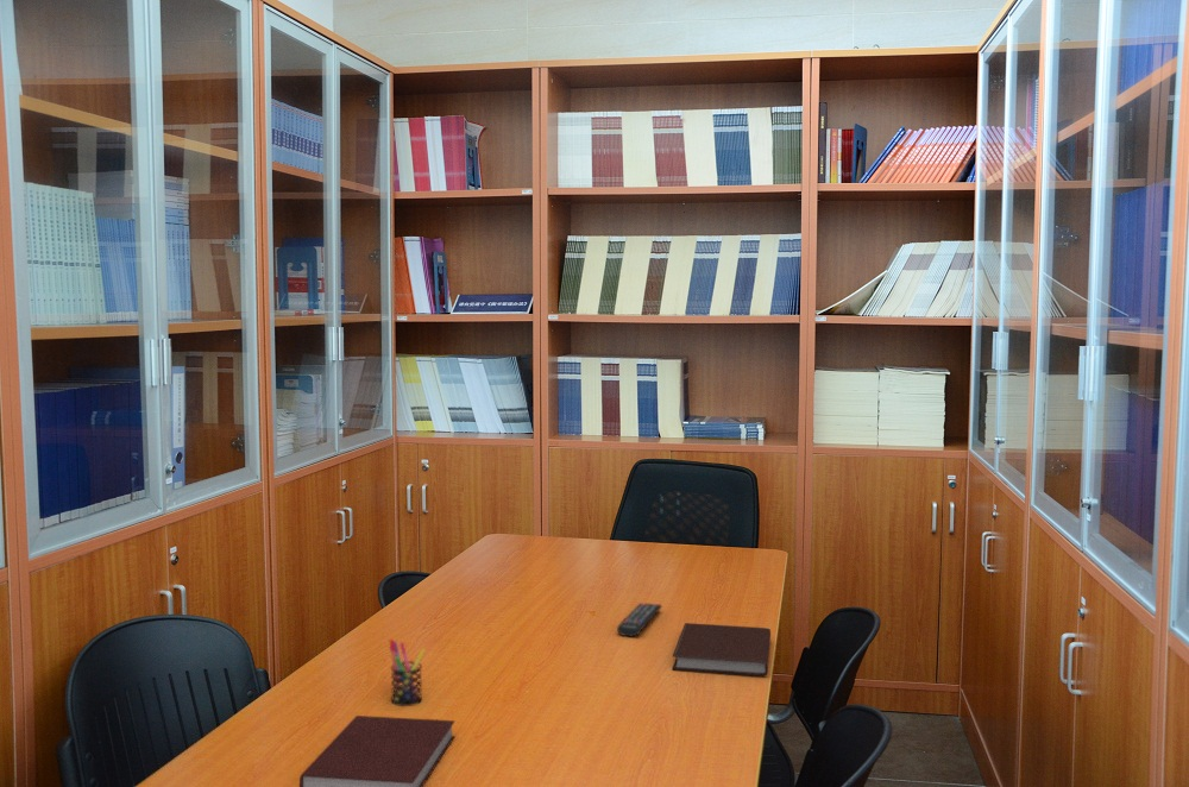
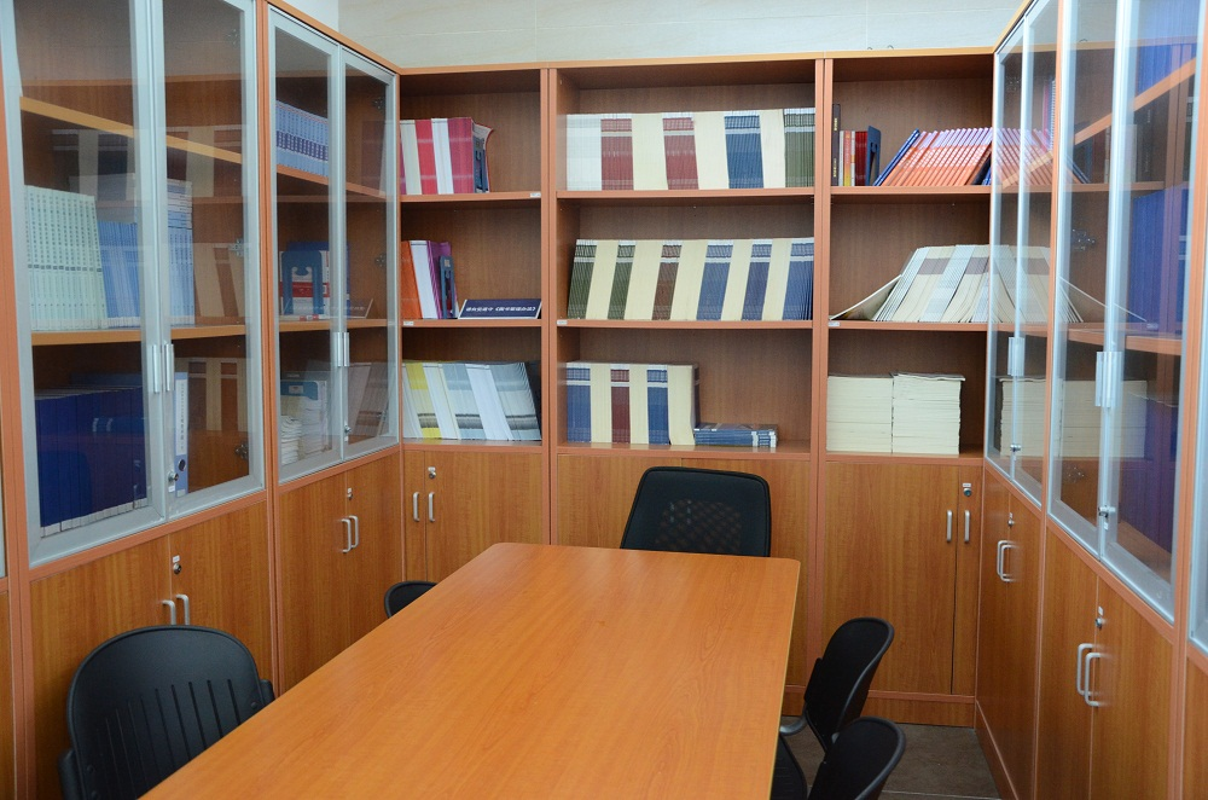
- notebook [298,714,457,787]
- remote control [616,602,663,637]
- pen holder [388,638,427,707]
- notebook [672,622,772,678]
